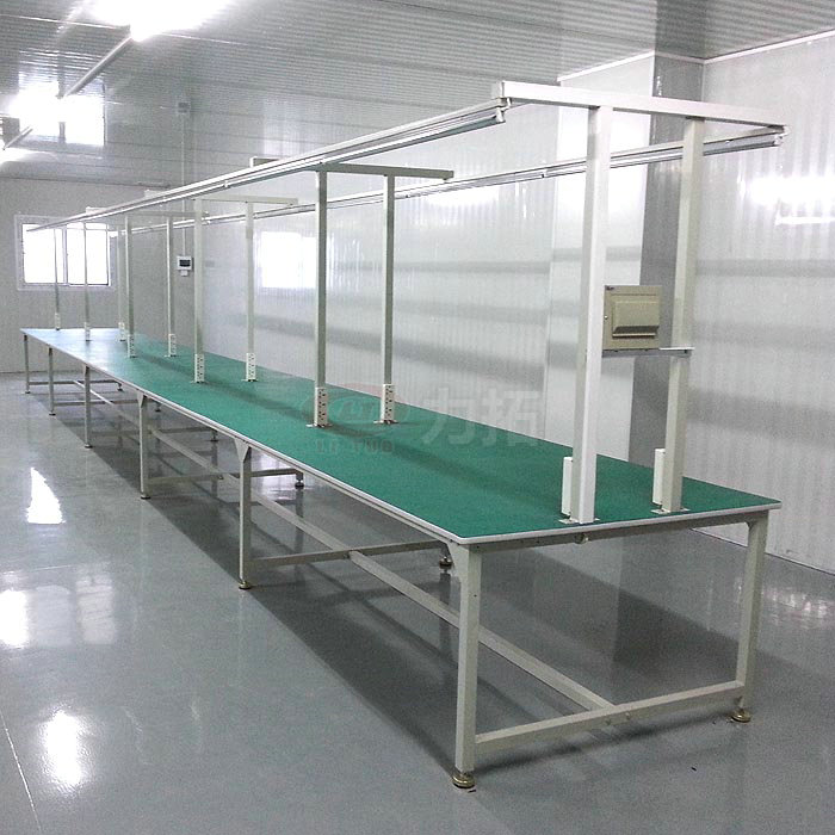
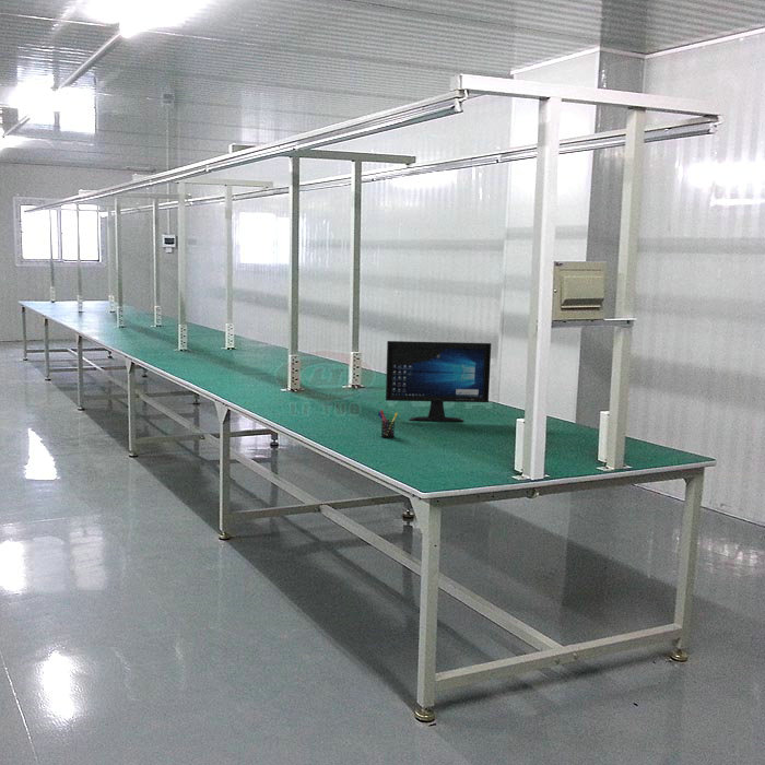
+ computer monitor [385,340,492,422]
+ pen holder [377,409,399,439]
